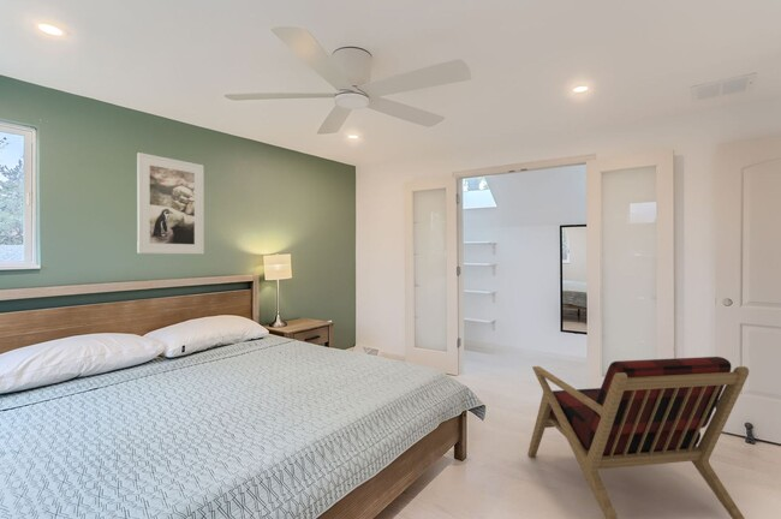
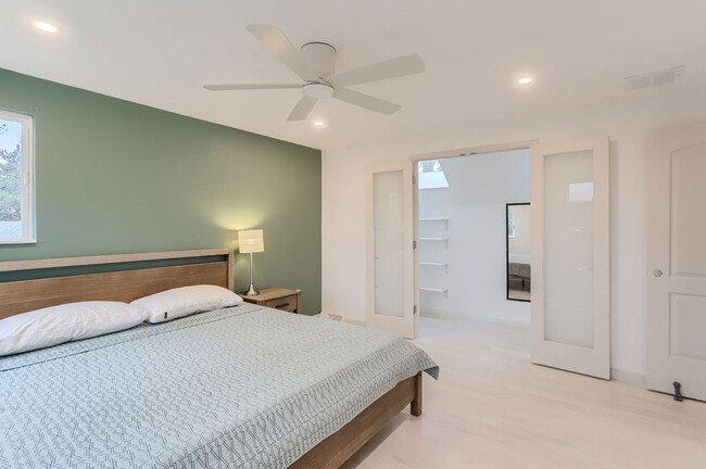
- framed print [136,151,205,255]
- armchair [526,356,750,519]
